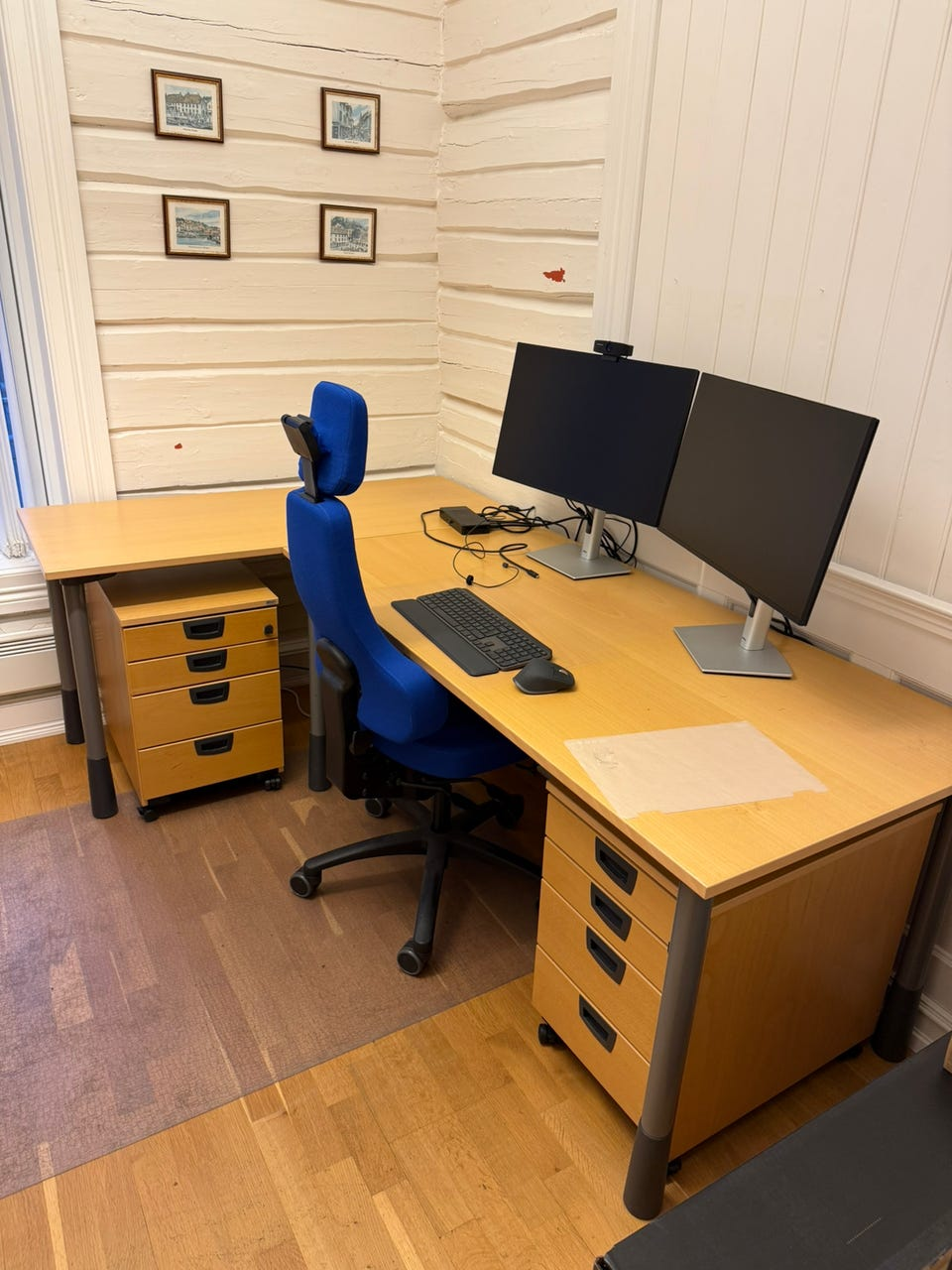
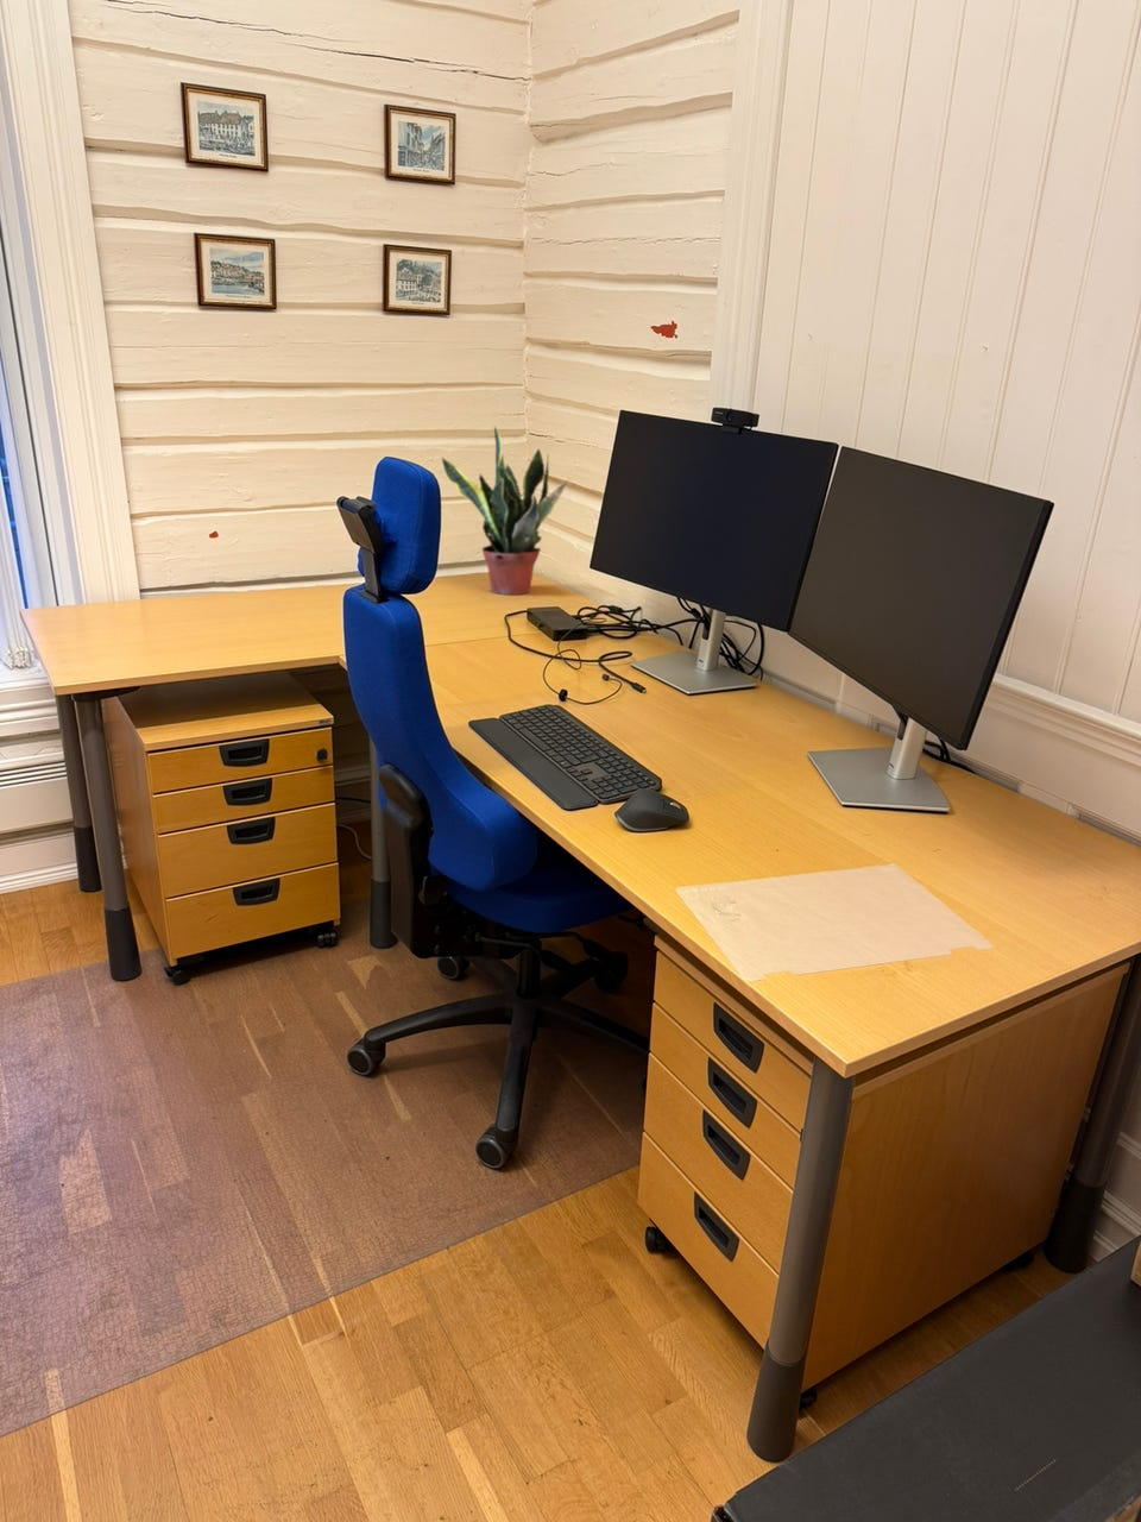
+ potted plant [441,425,570,596]
